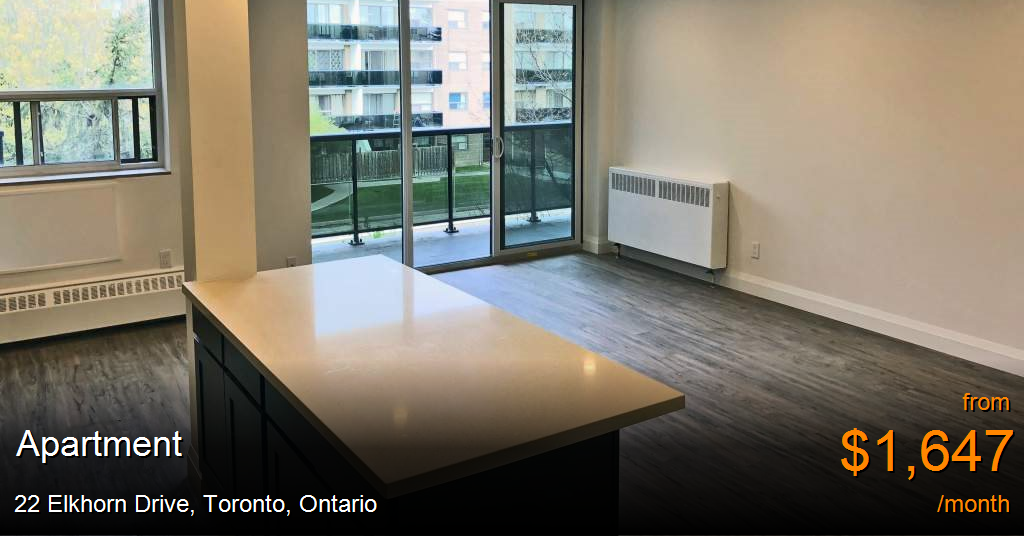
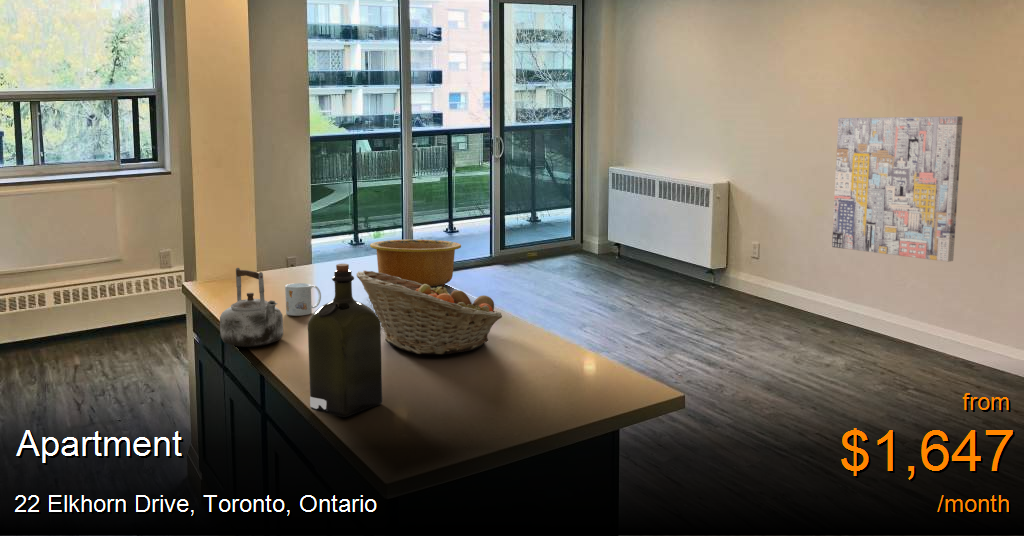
+ kettle [219,267,284,348]
+ liquor [307,263,383,418]
+ wall art [831,115,964,263]
+ mug [284,282,322,316]
+ bowl [369,239,462,287]
+ fruit basket [355,269,503,356]
